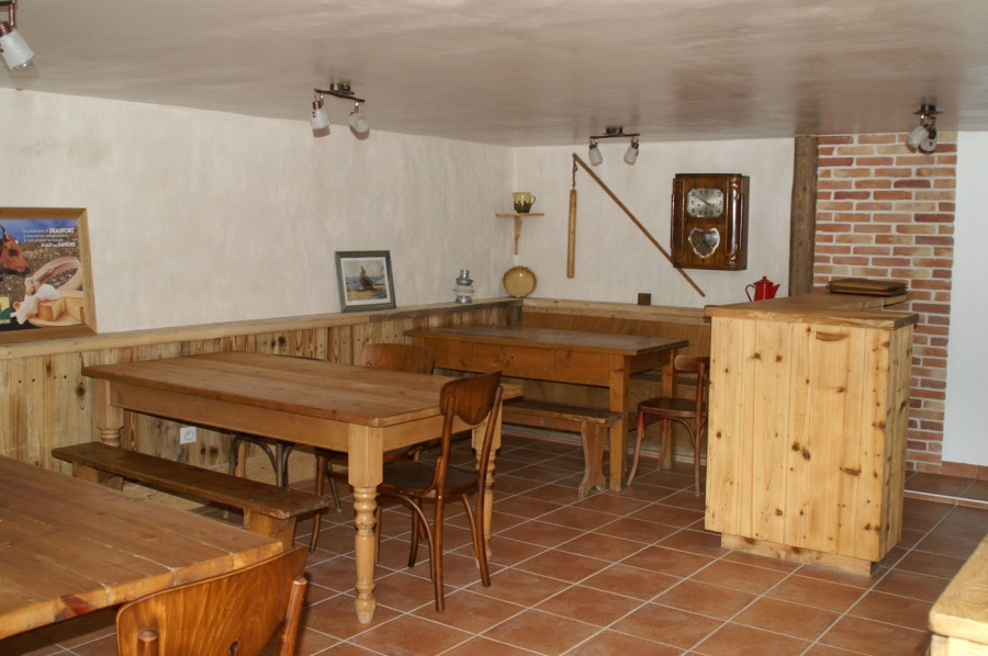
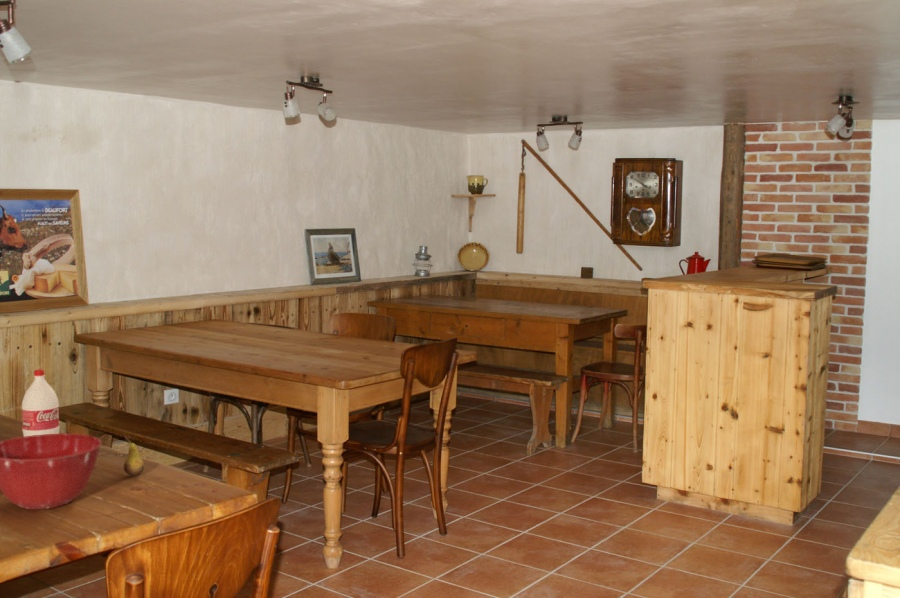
+ bottle [21,369,60,437]
+ fruit [123,435,145,477]
+ mixing bowl [0,433,103,510]
